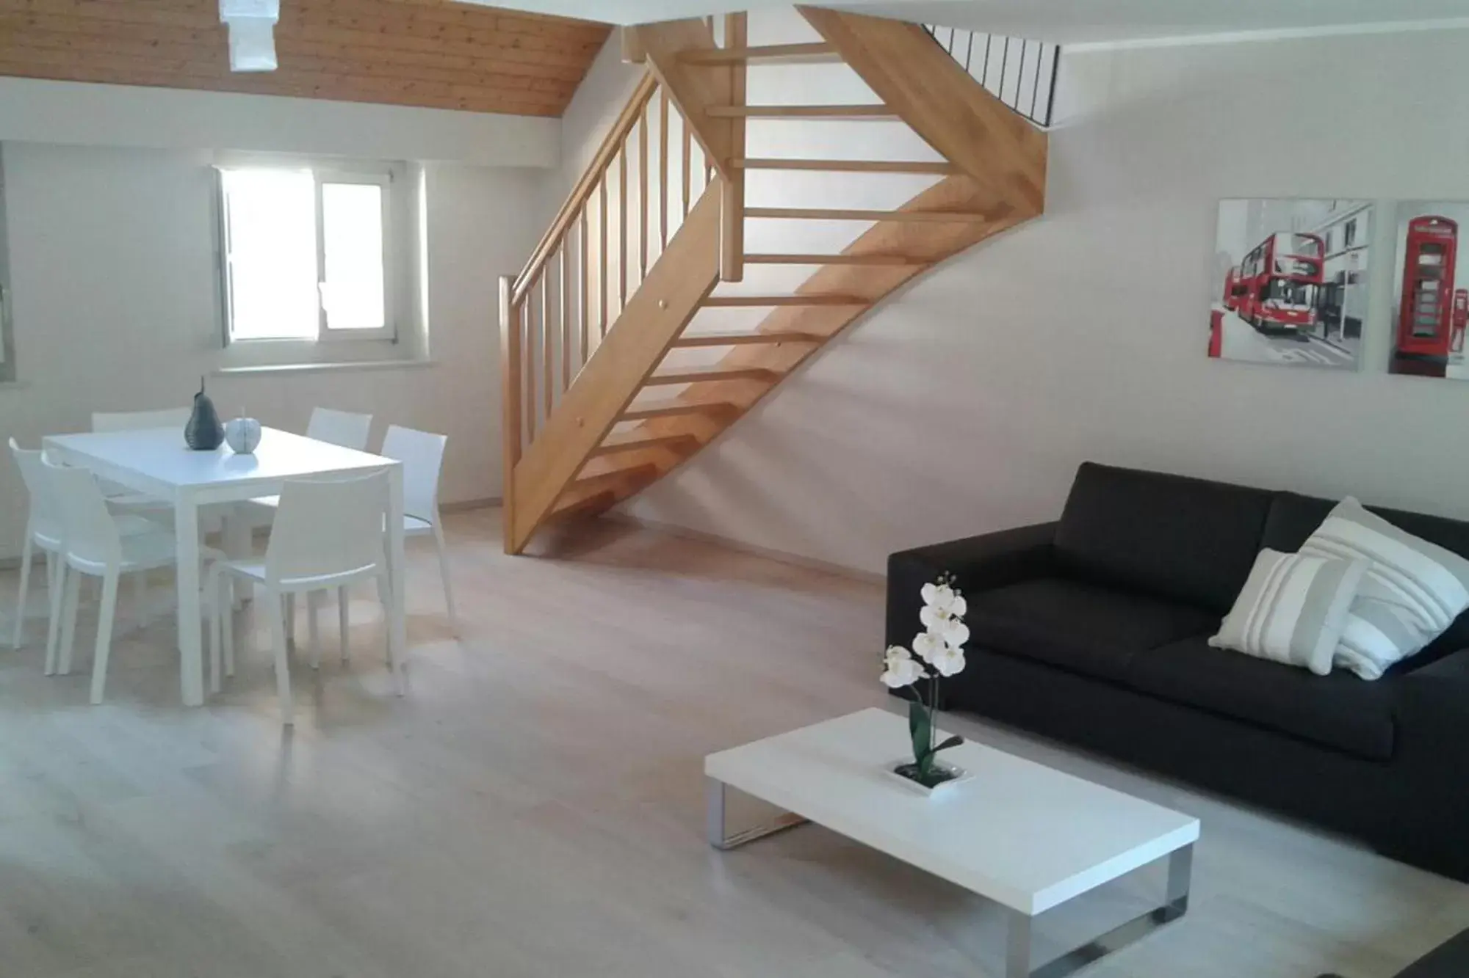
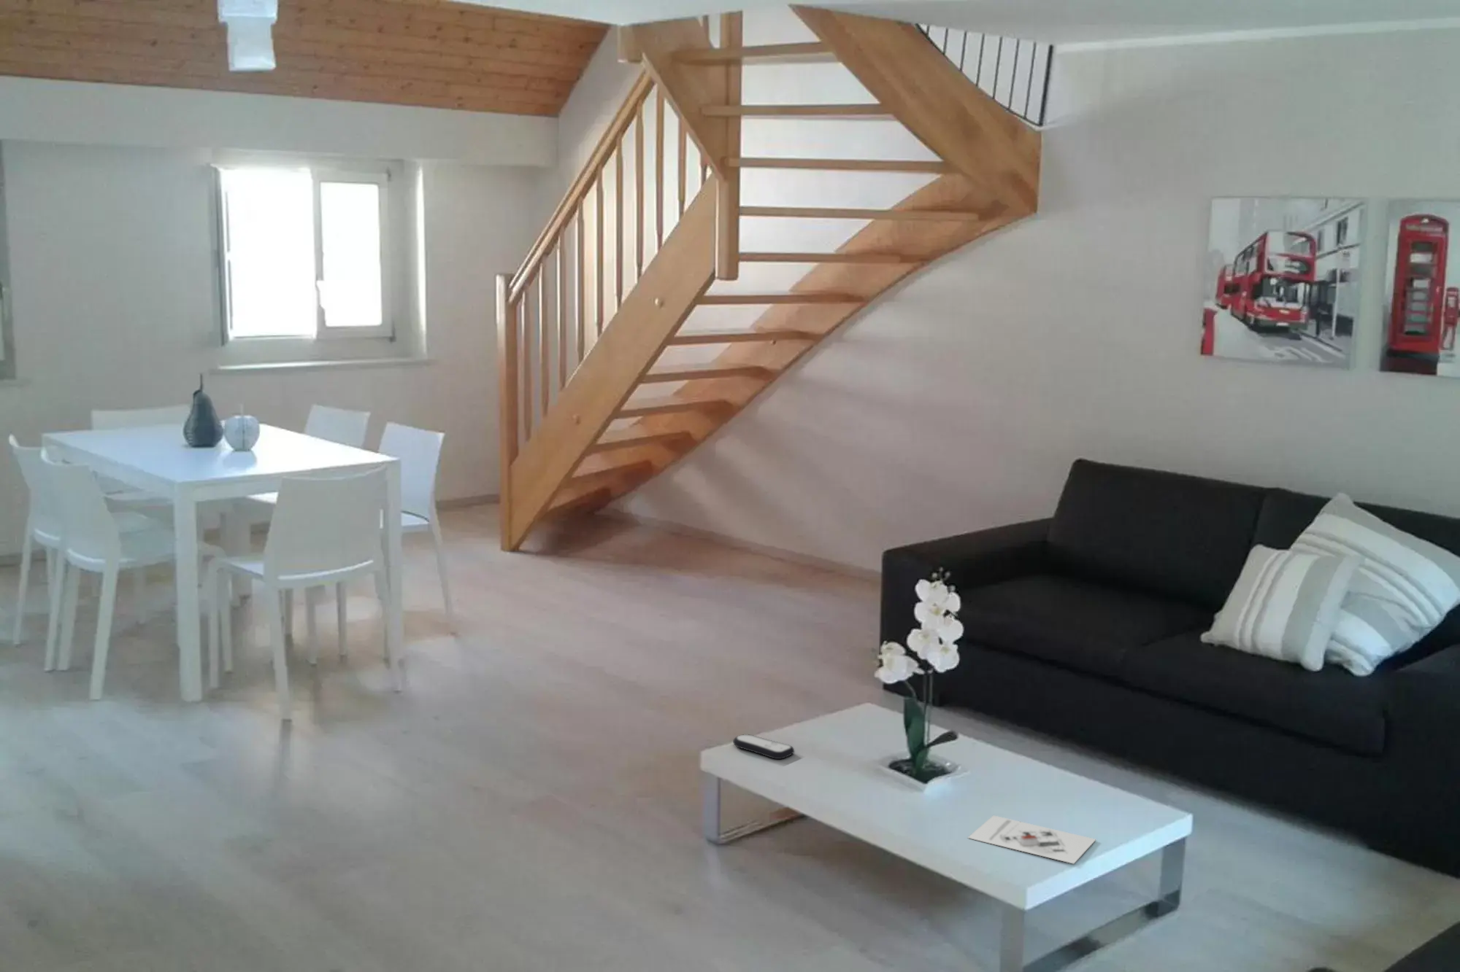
+ remote control [733,733,795,759]
+ architectural model [967,815,1096,865]
